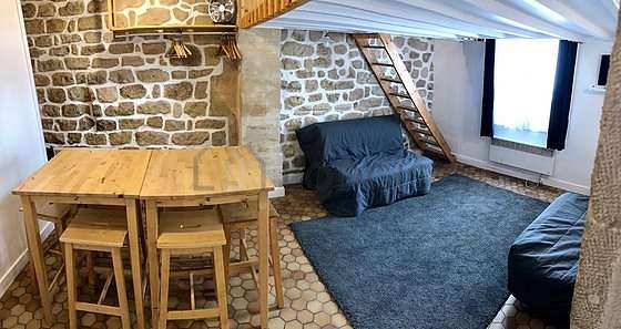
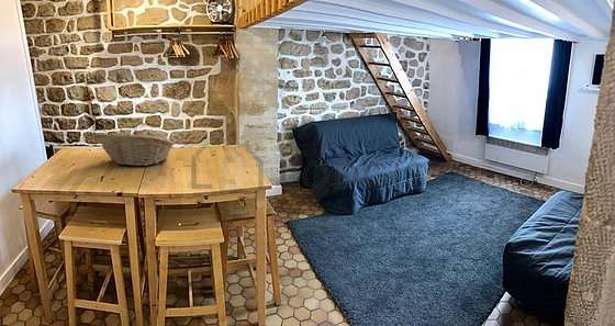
+ fruit basket [92,132,177,167]
